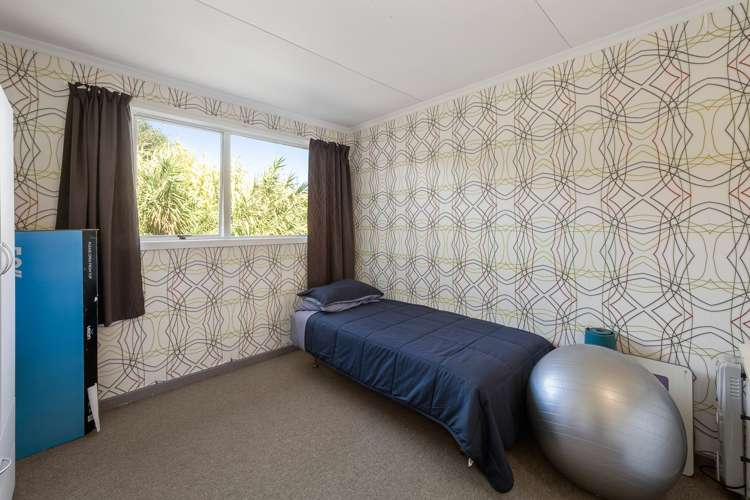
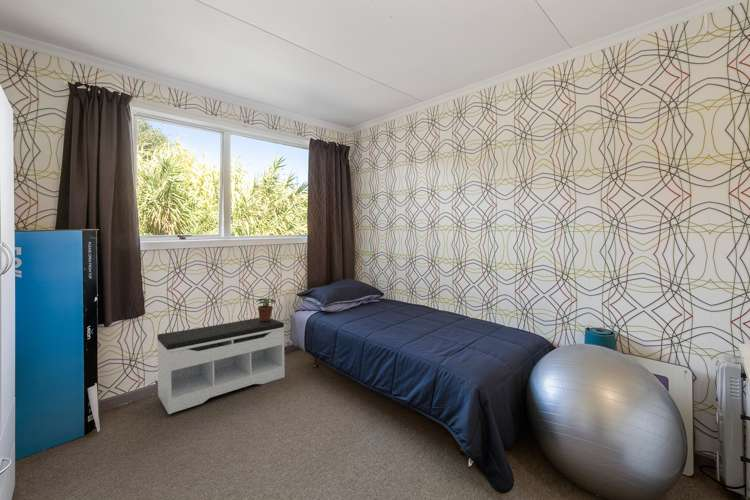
+ bench [156,317,286,415]
+ potted plant [255,297,276,321]
